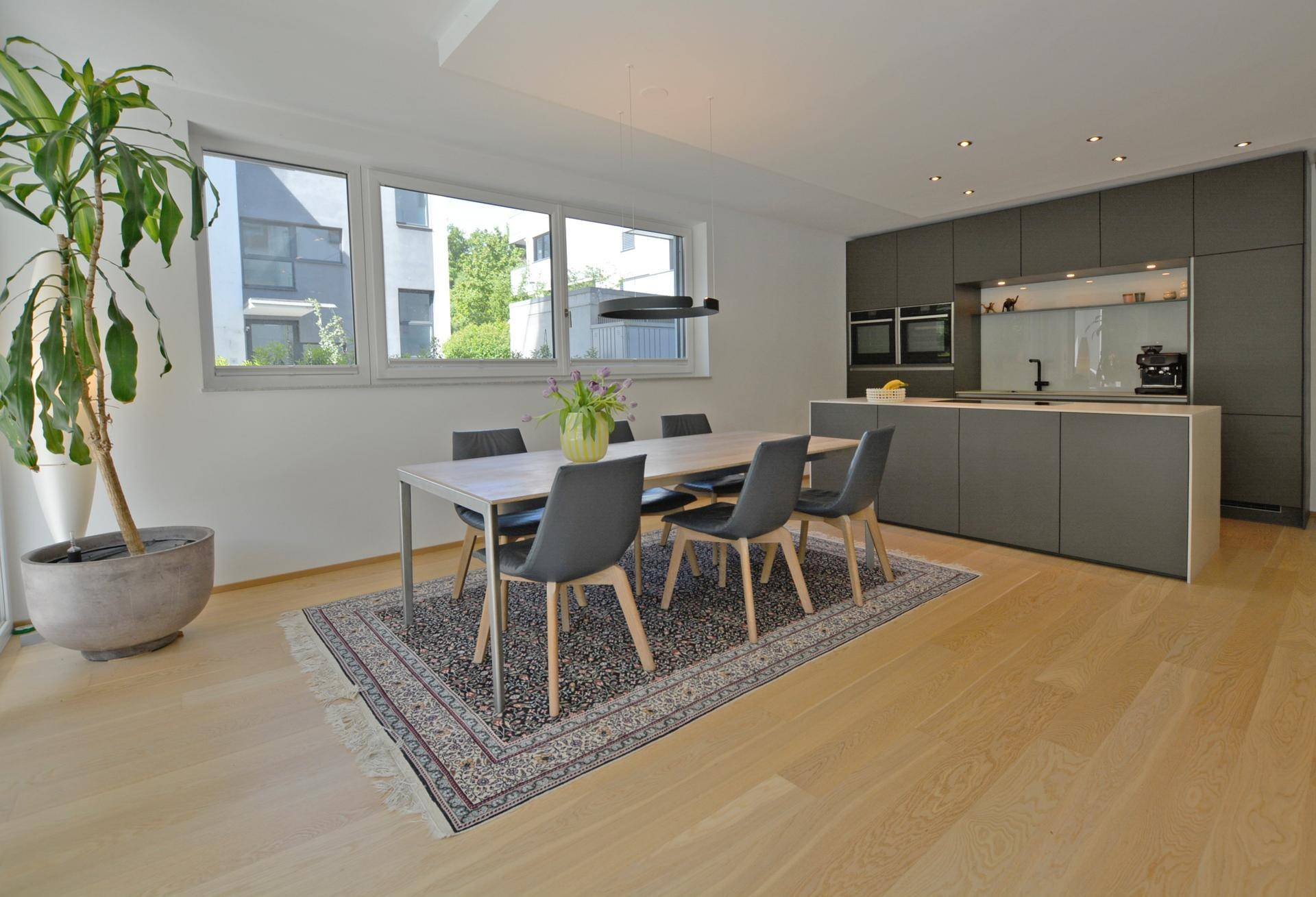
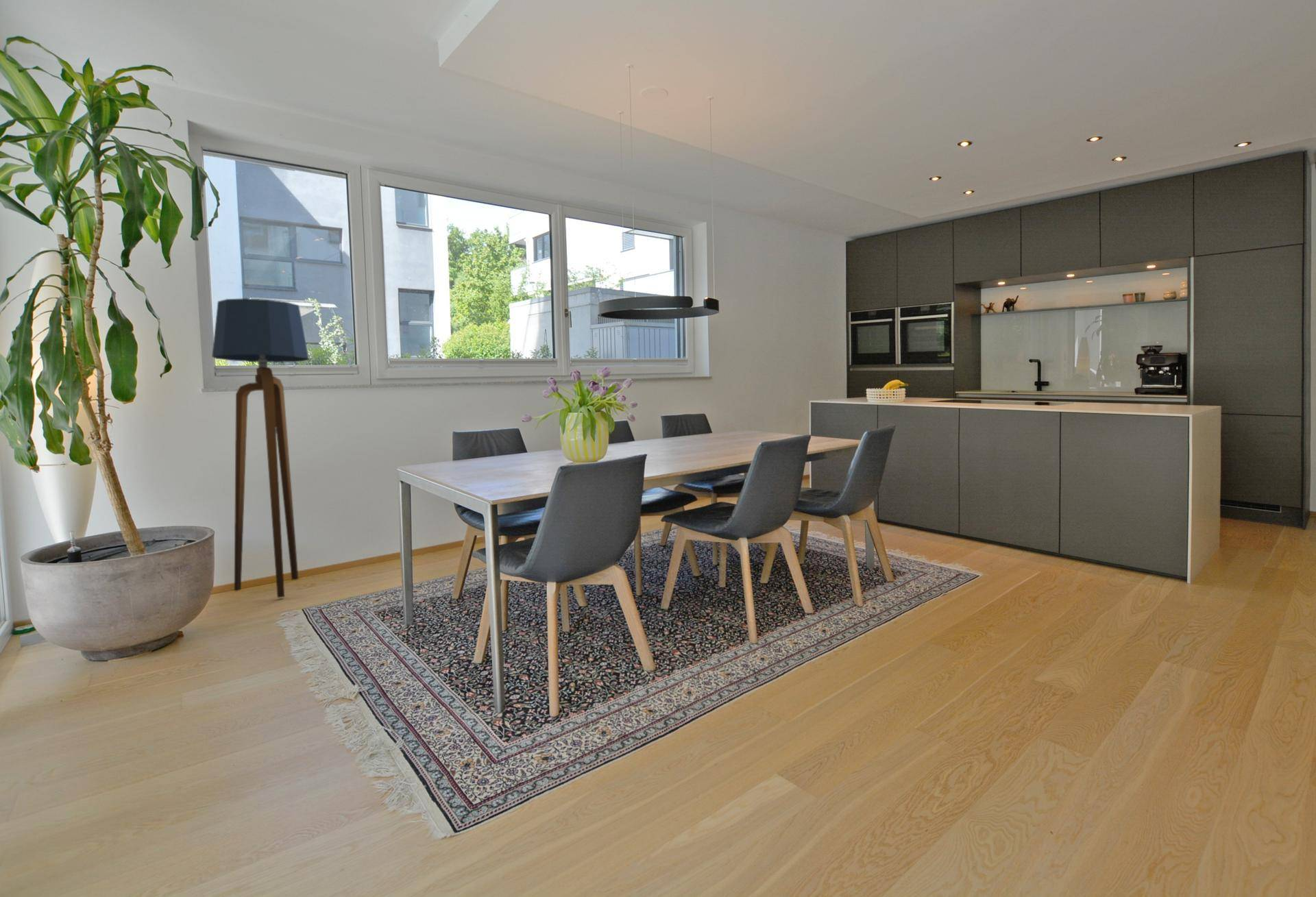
+ floor lamp [211,297,310,598]
